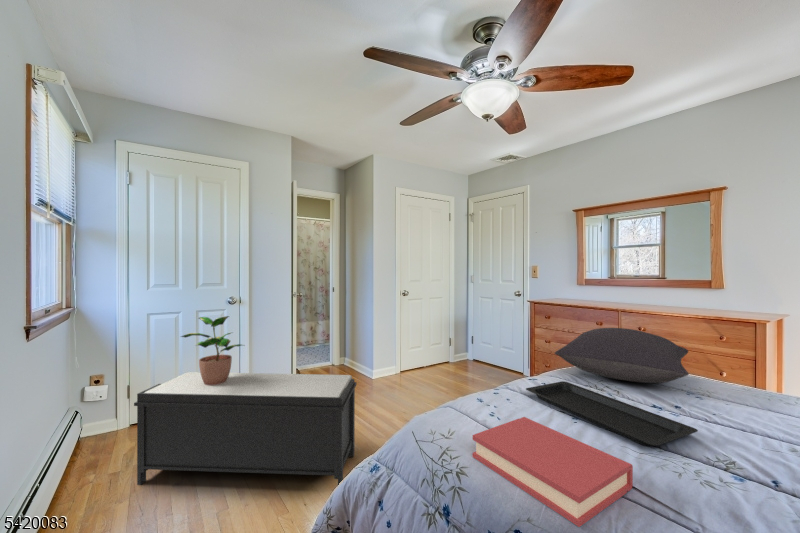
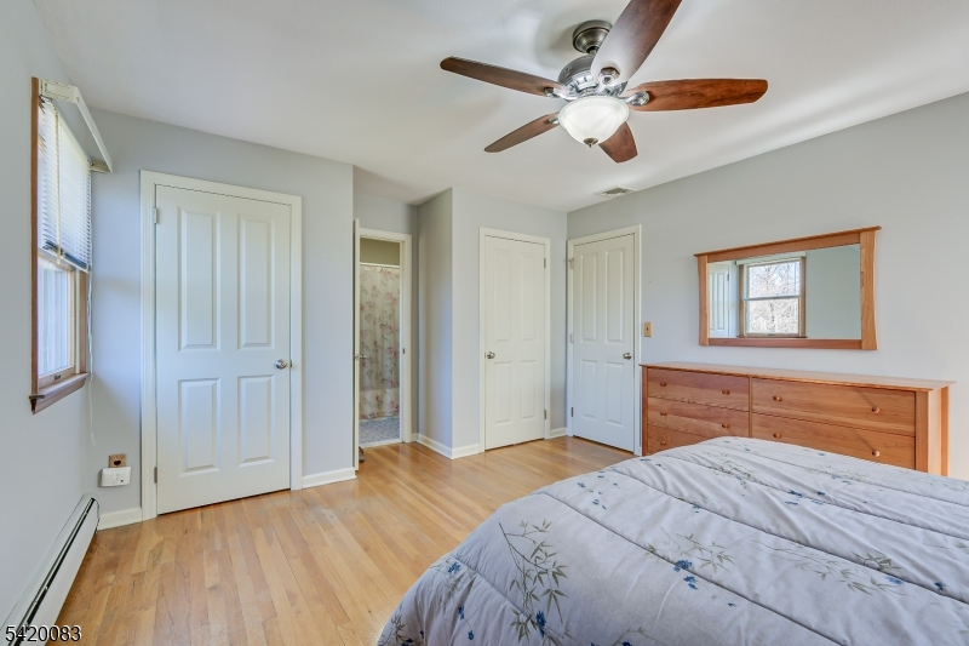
- potted plant [180,315,246,385]
- pillow [554,327,690,384]
- bench [133,371,358,486]
- serving tray [525,380,699,447]
- hardback book [471,416,634,528]
